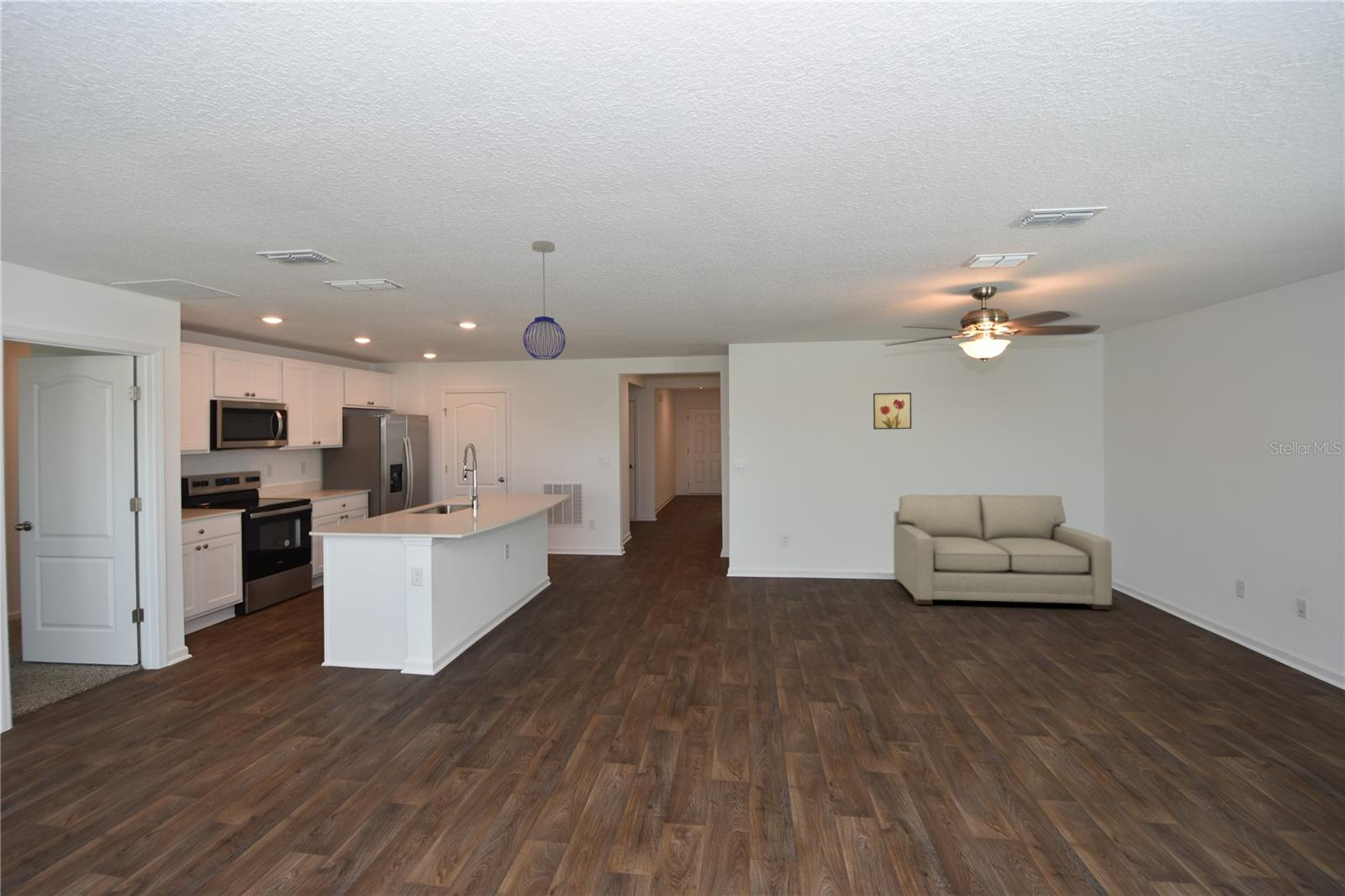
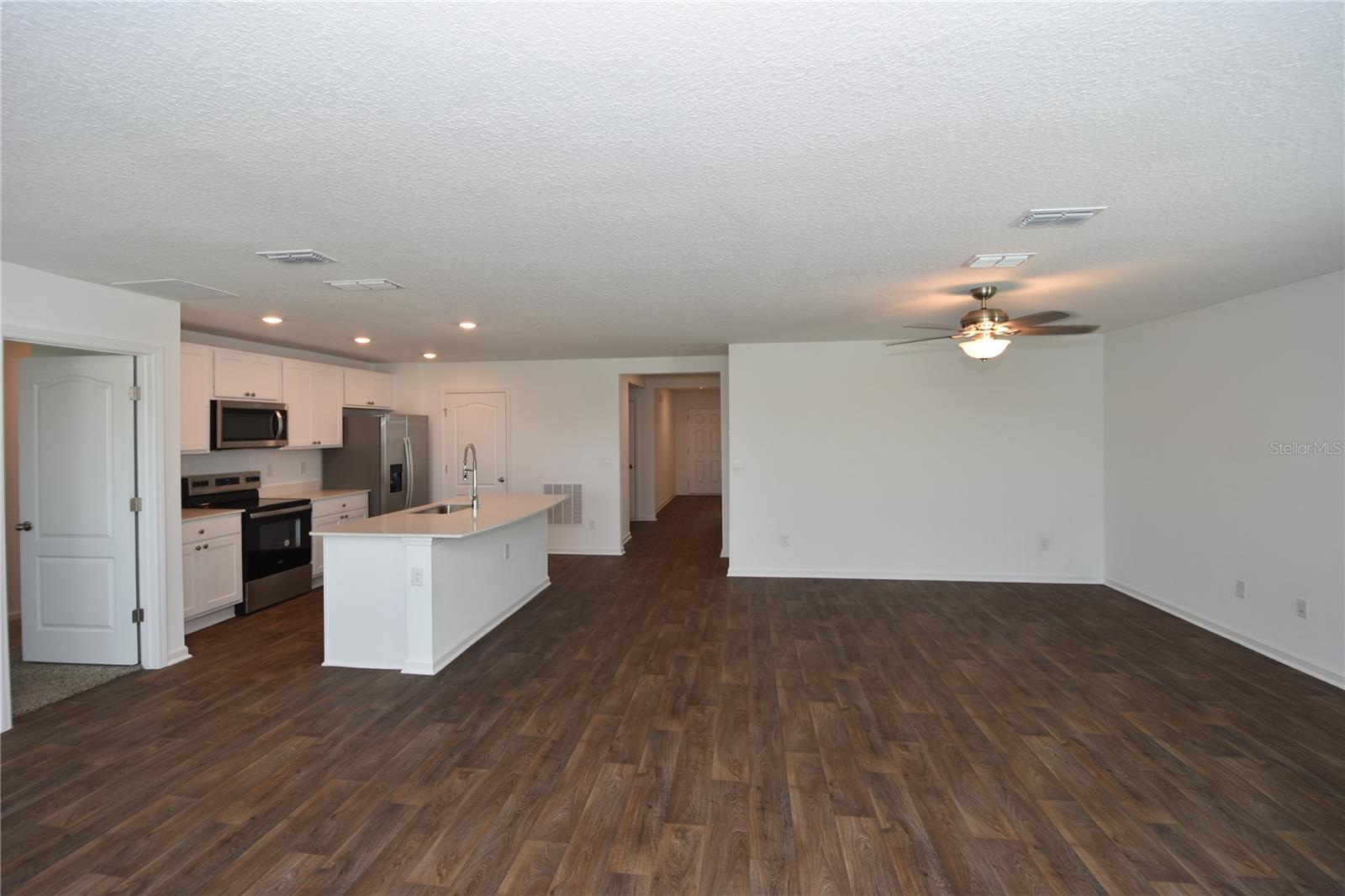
- sofa [893,493,1113,610]
- wall art [873,392,912,430]
- pendant light [523,240,566,361]
